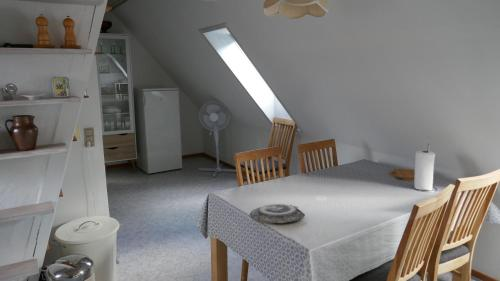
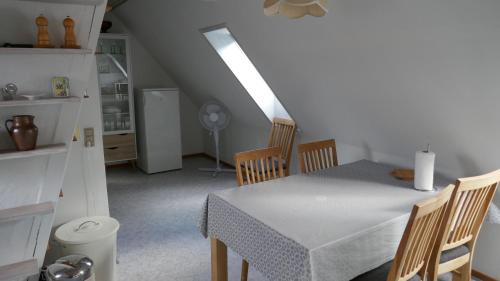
- plate [249,203,306,224]
